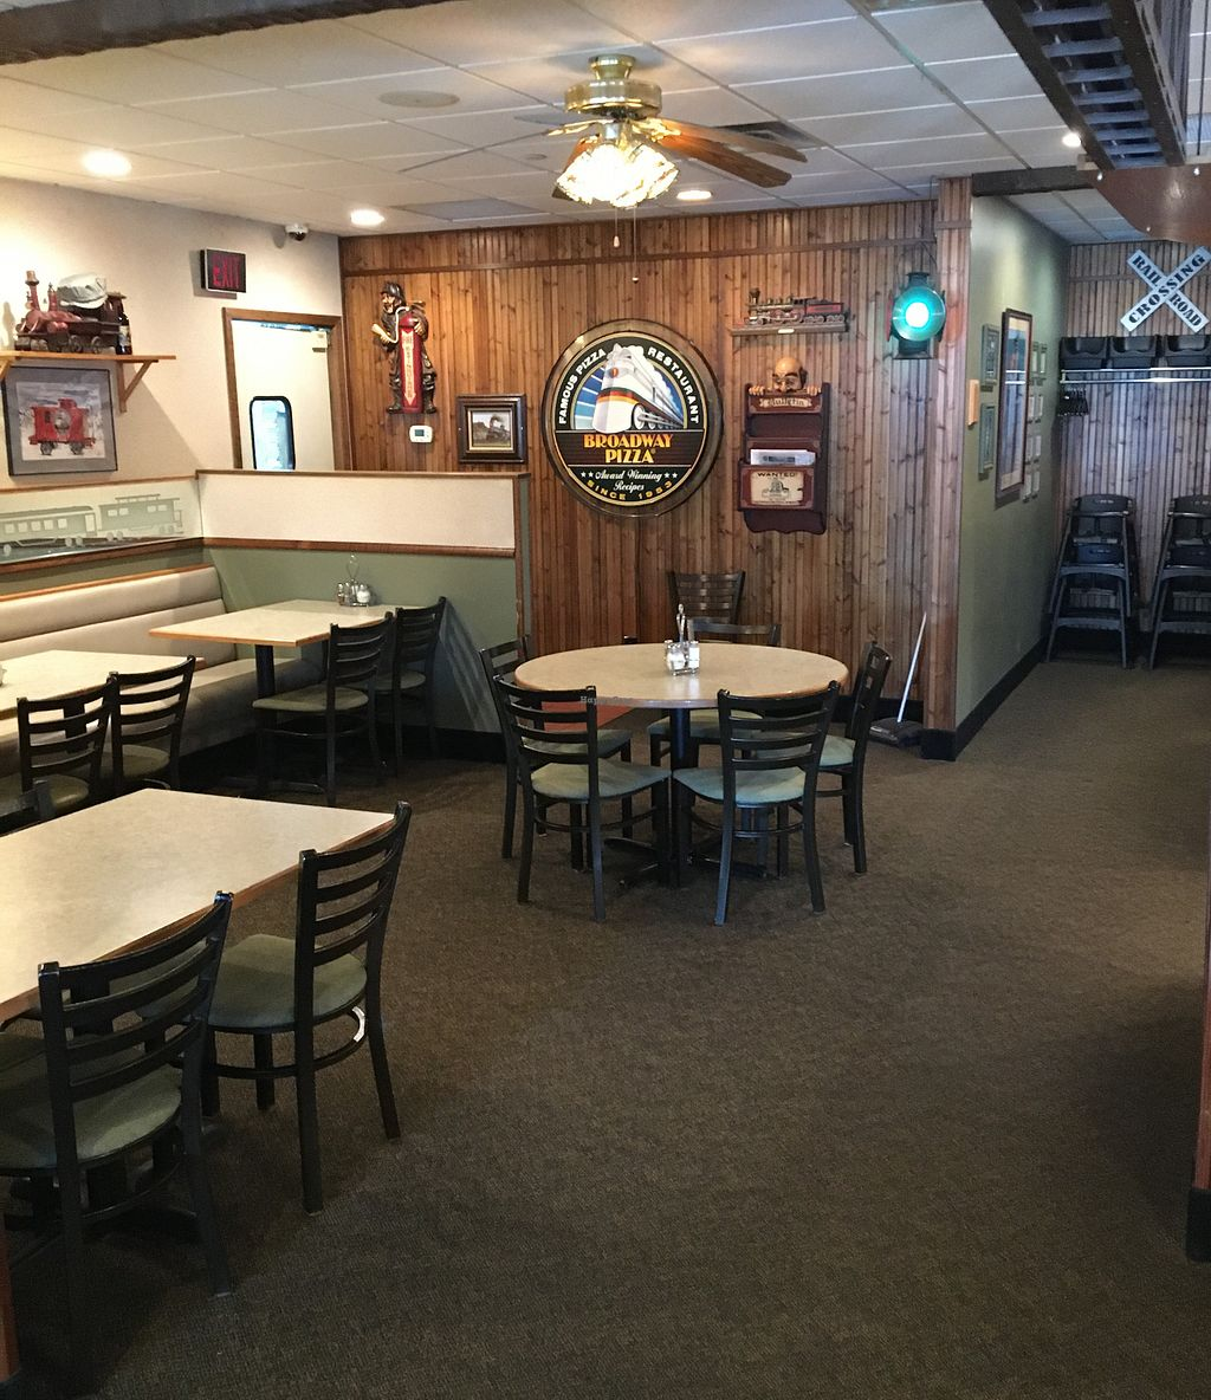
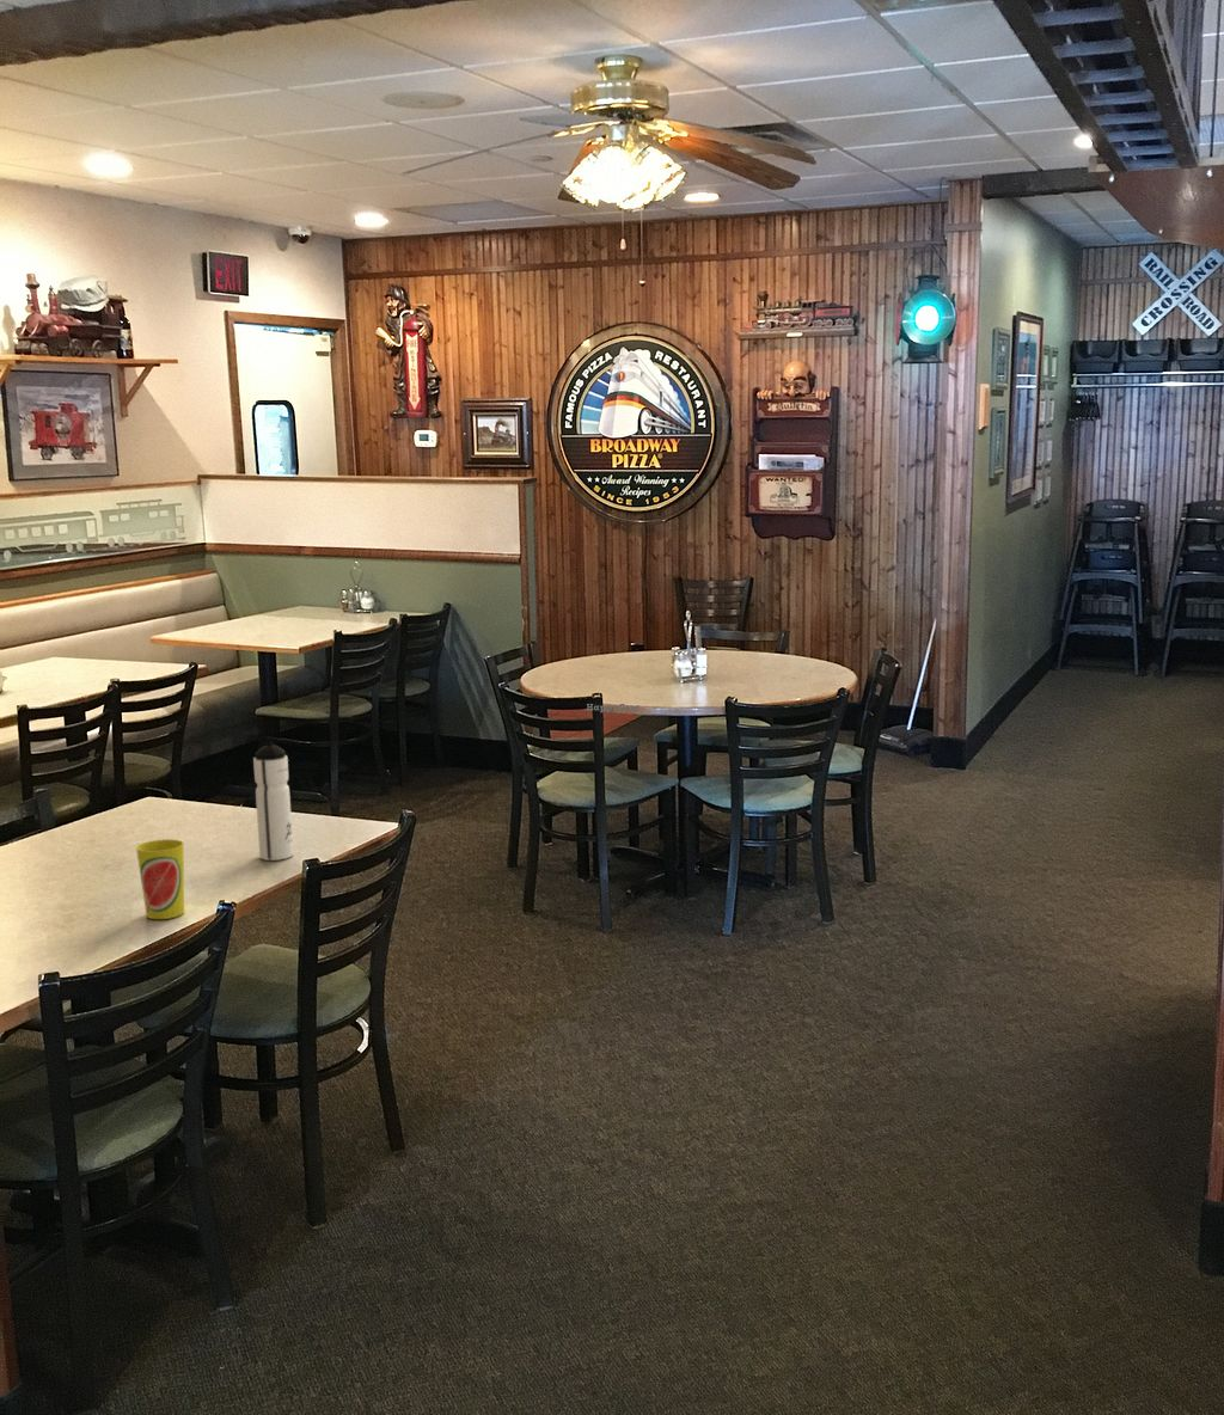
+ water bottle [253,740,294,862]
+ cup [135,837,185,920]
